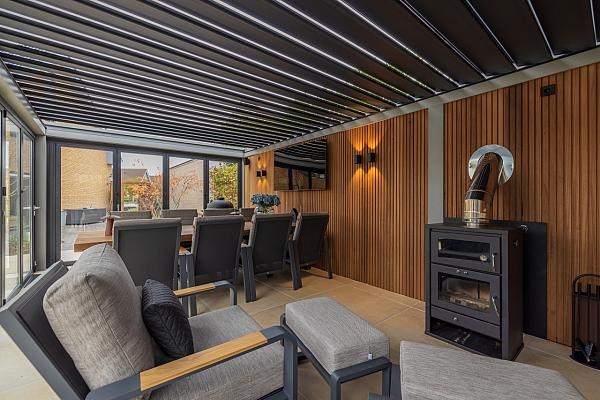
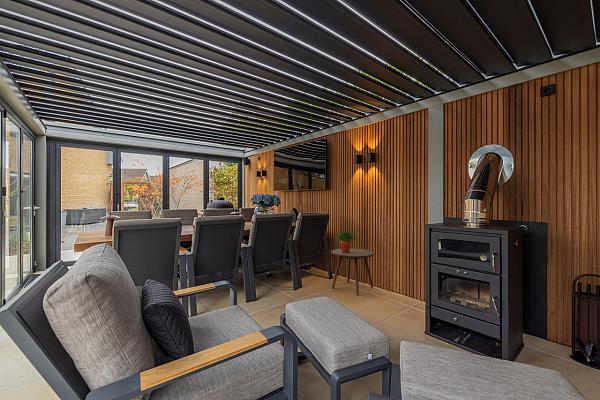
+ potted plant [333,230,360,253]
+ side table [331,248,375,296]
